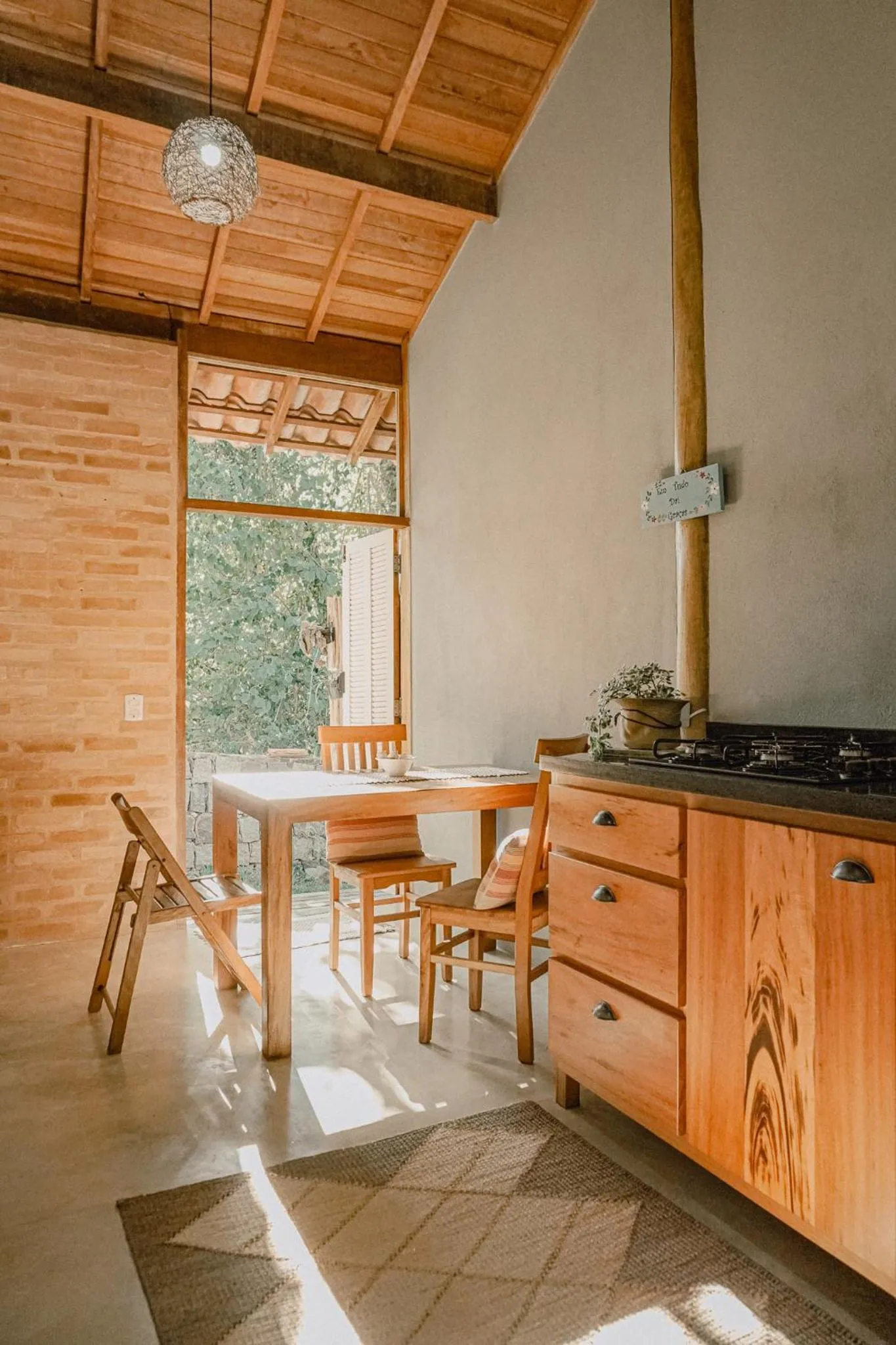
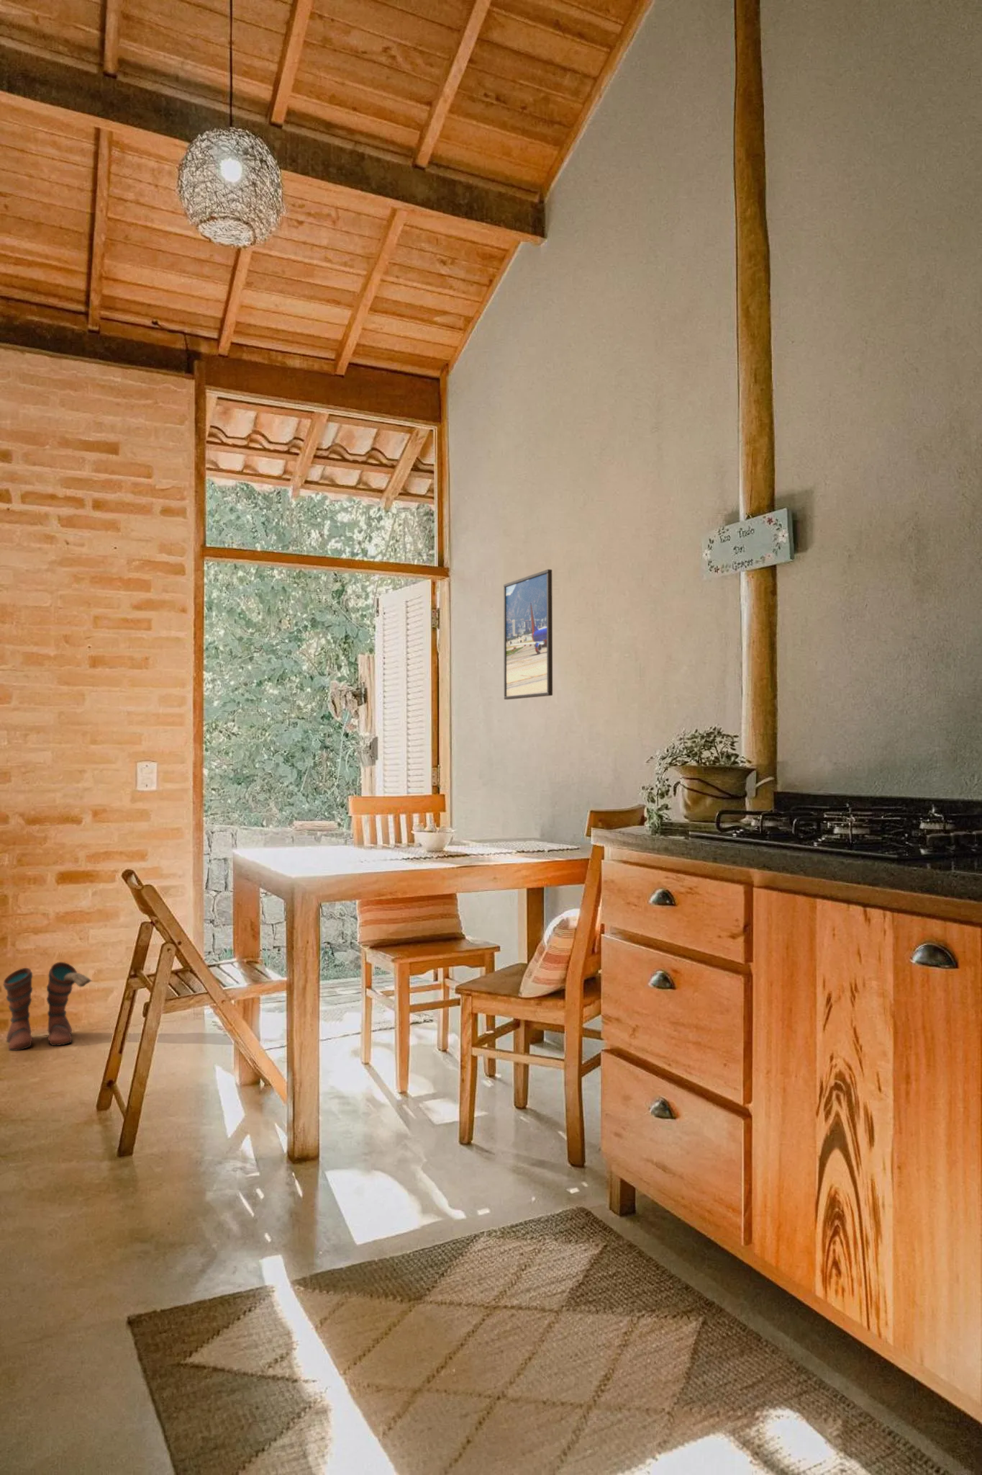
+ boots [2,962,93,1052]
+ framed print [503,568,553,700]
